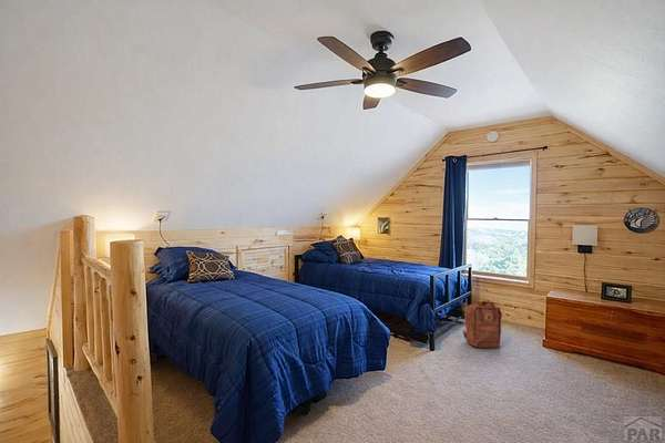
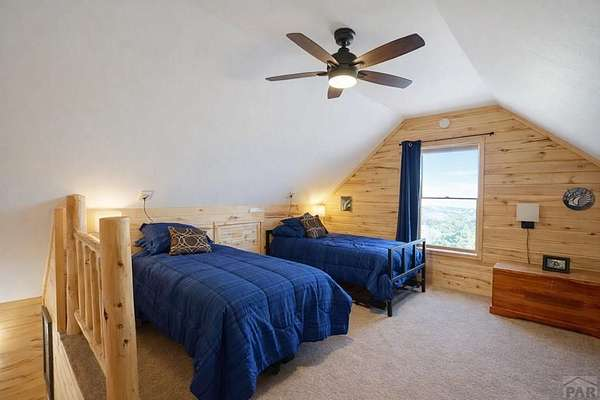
- backpack [462,300,503,349]
